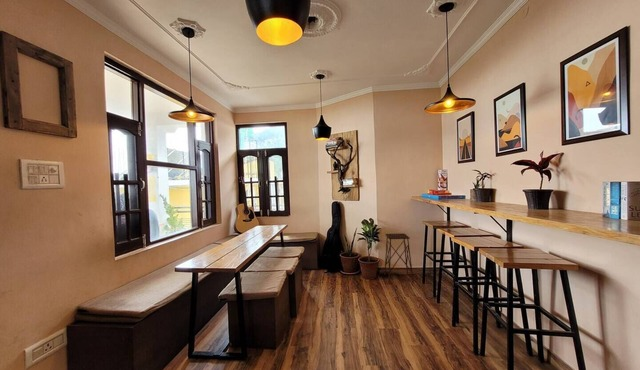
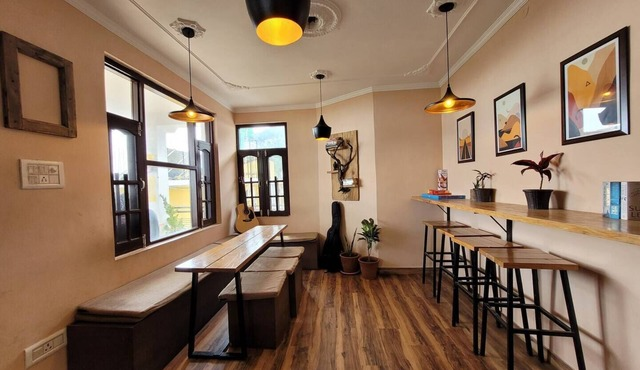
- side table [384,232,415,285]
